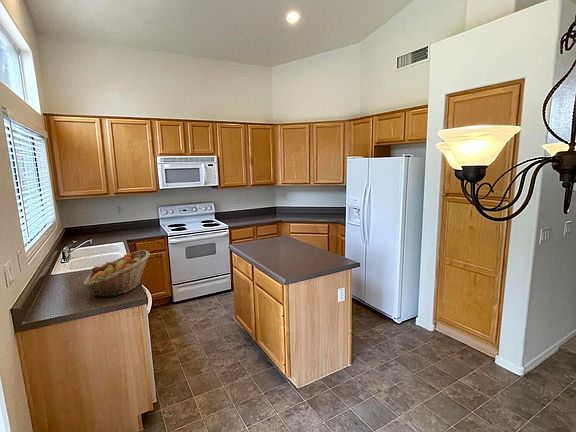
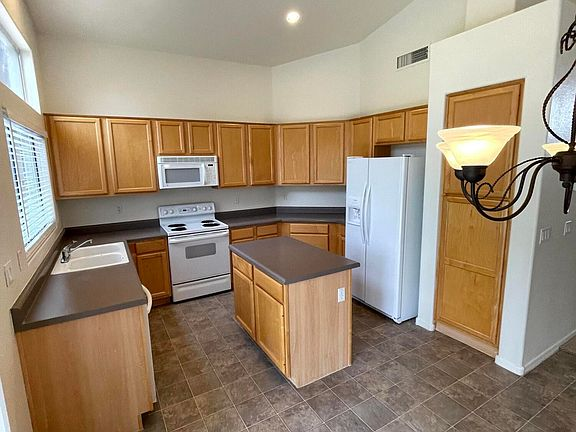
- fruit basket [82,249,151,298]
